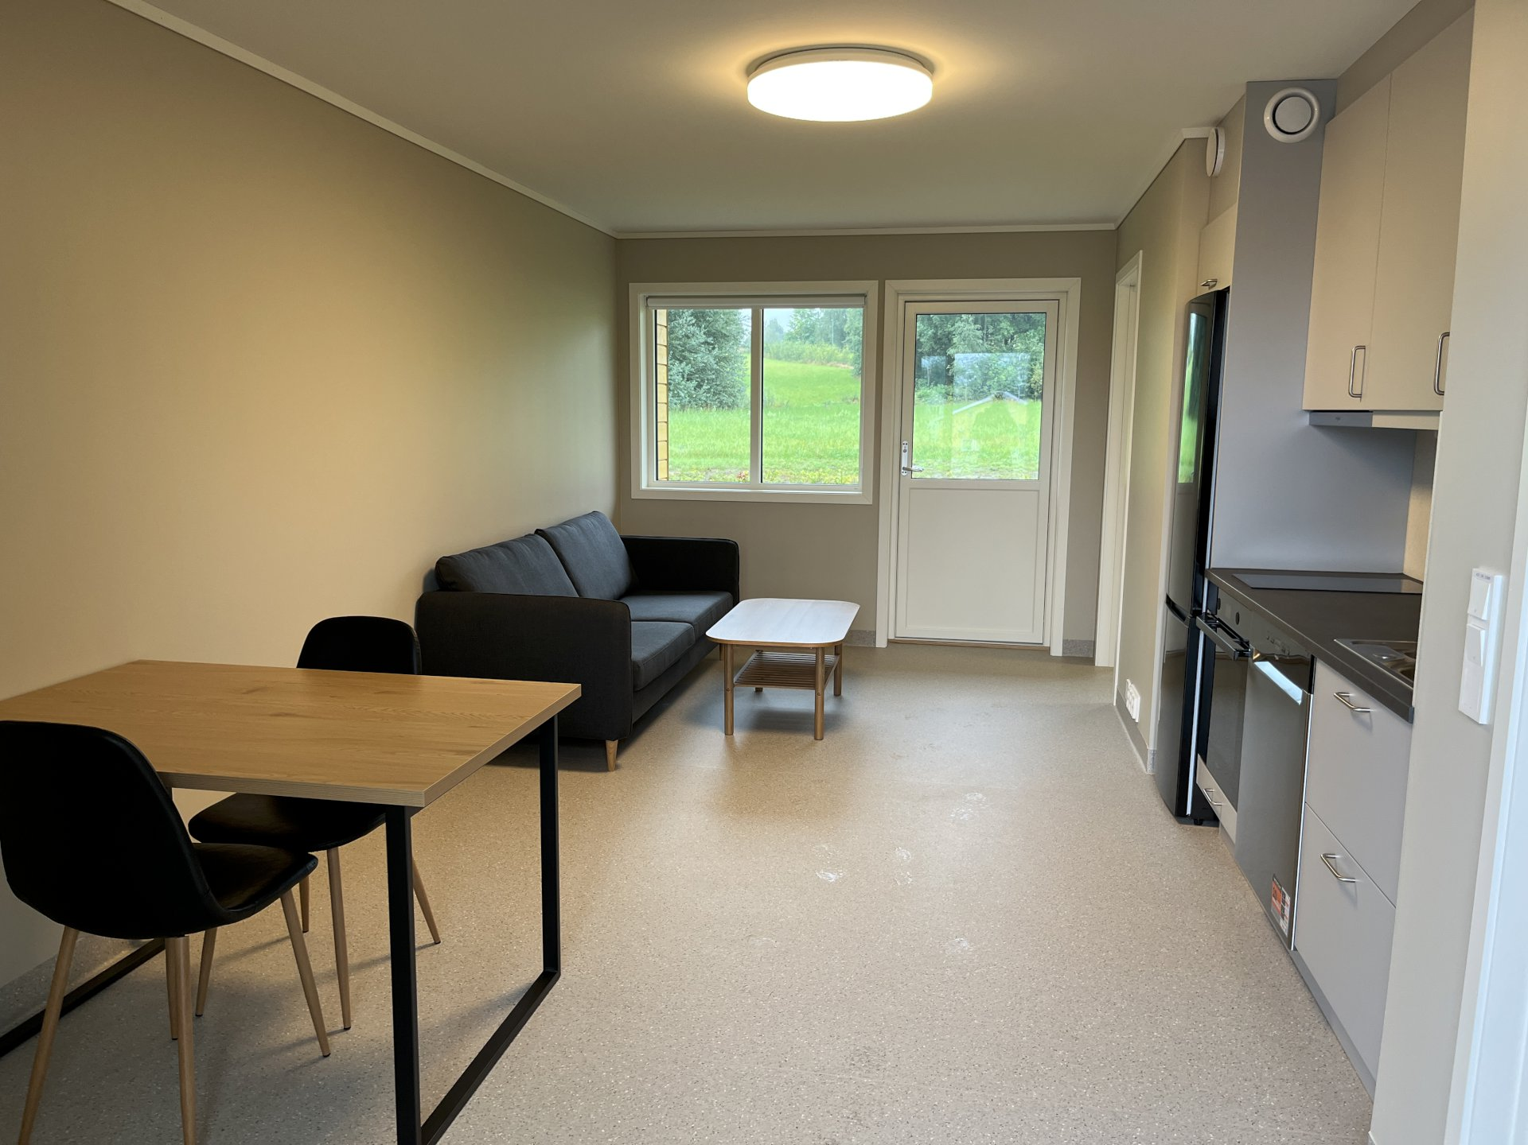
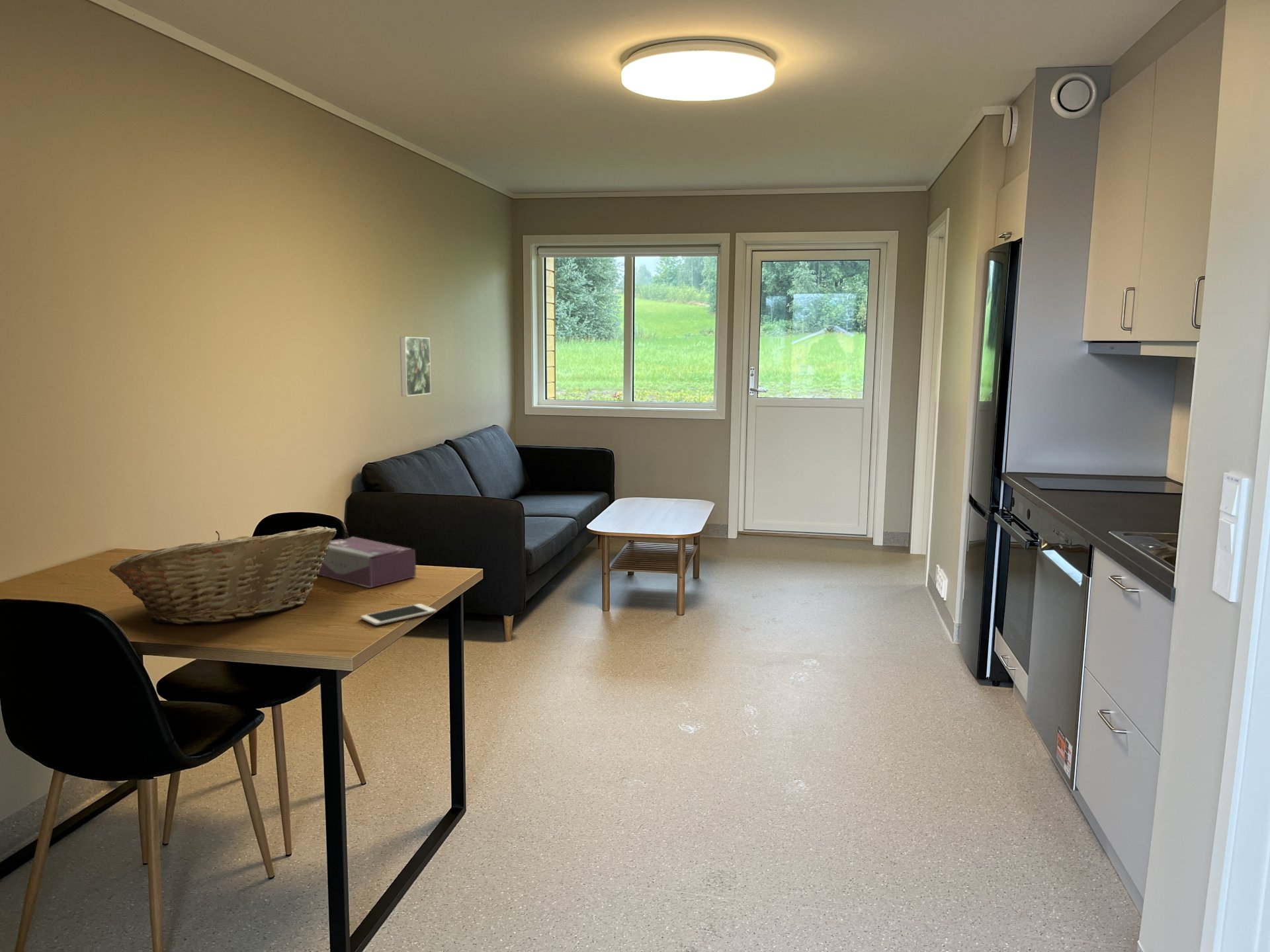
+ tissue box [318,536,417,588]
+ fruit basket [108,526,337,625]
+ cell phone [360,603,437,626]
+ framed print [400,336,431,397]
